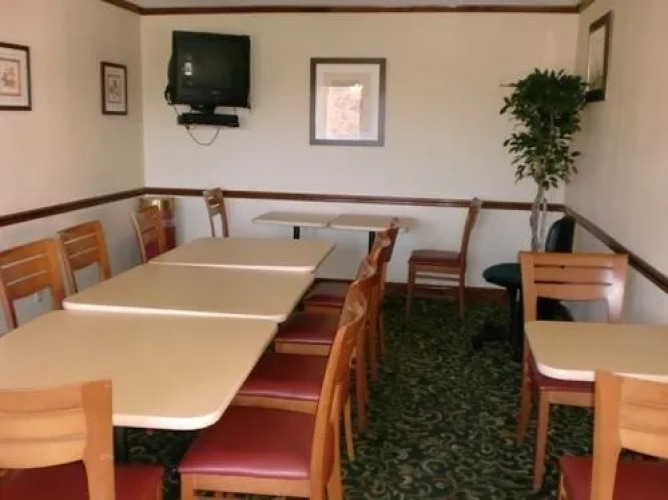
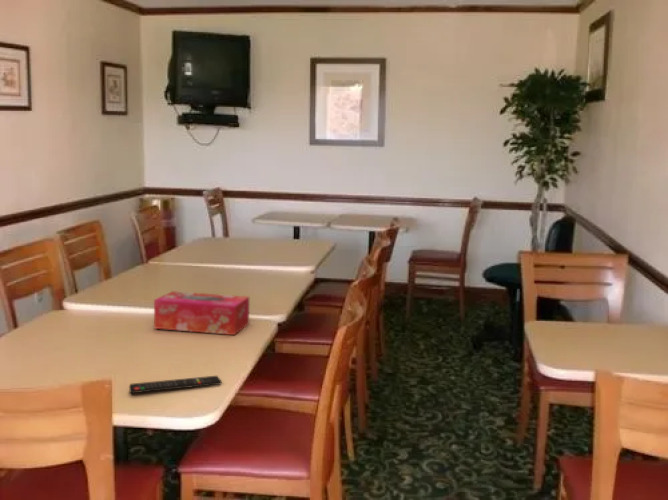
+ tissue box [153,290,250,336]
+ remote control [128,375,223,394]
